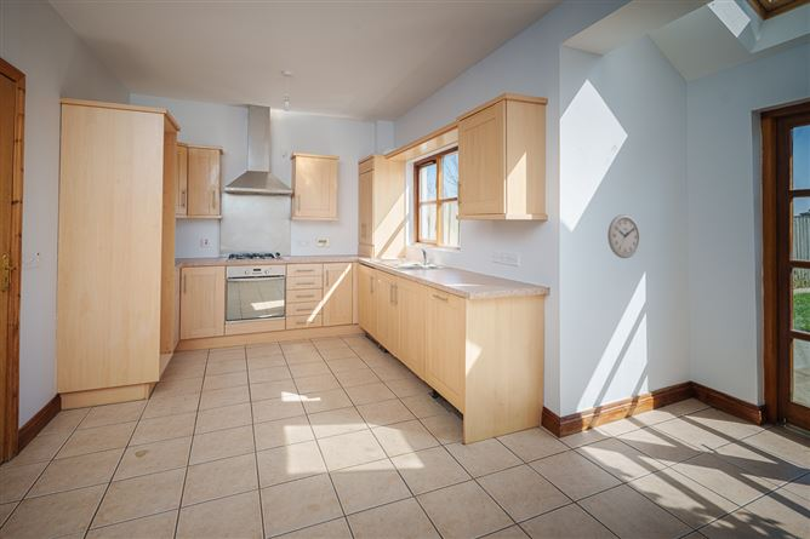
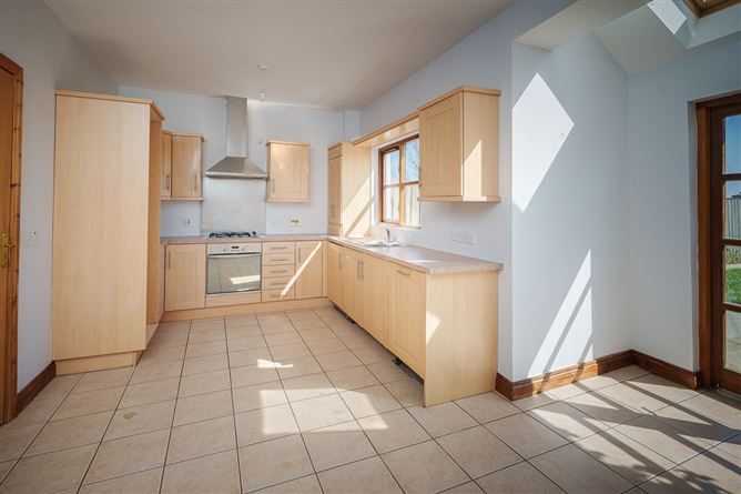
- wall clock [606,213,641,259]
